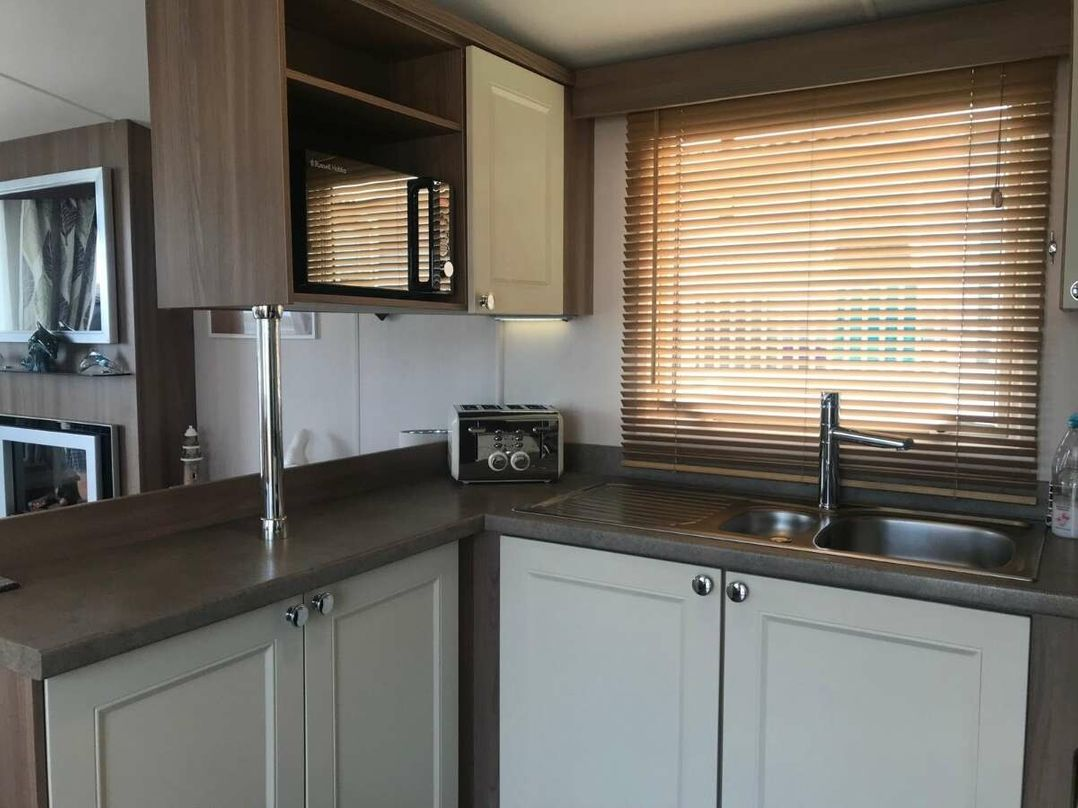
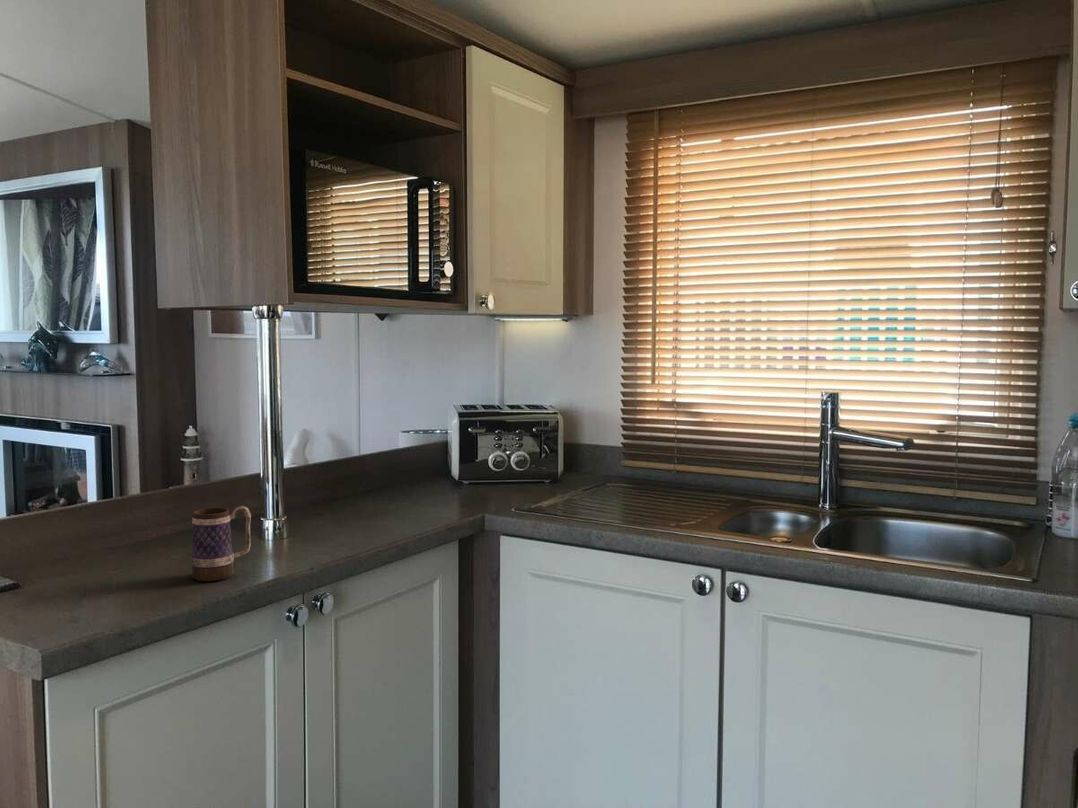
+ mug [190,505,252,582]
